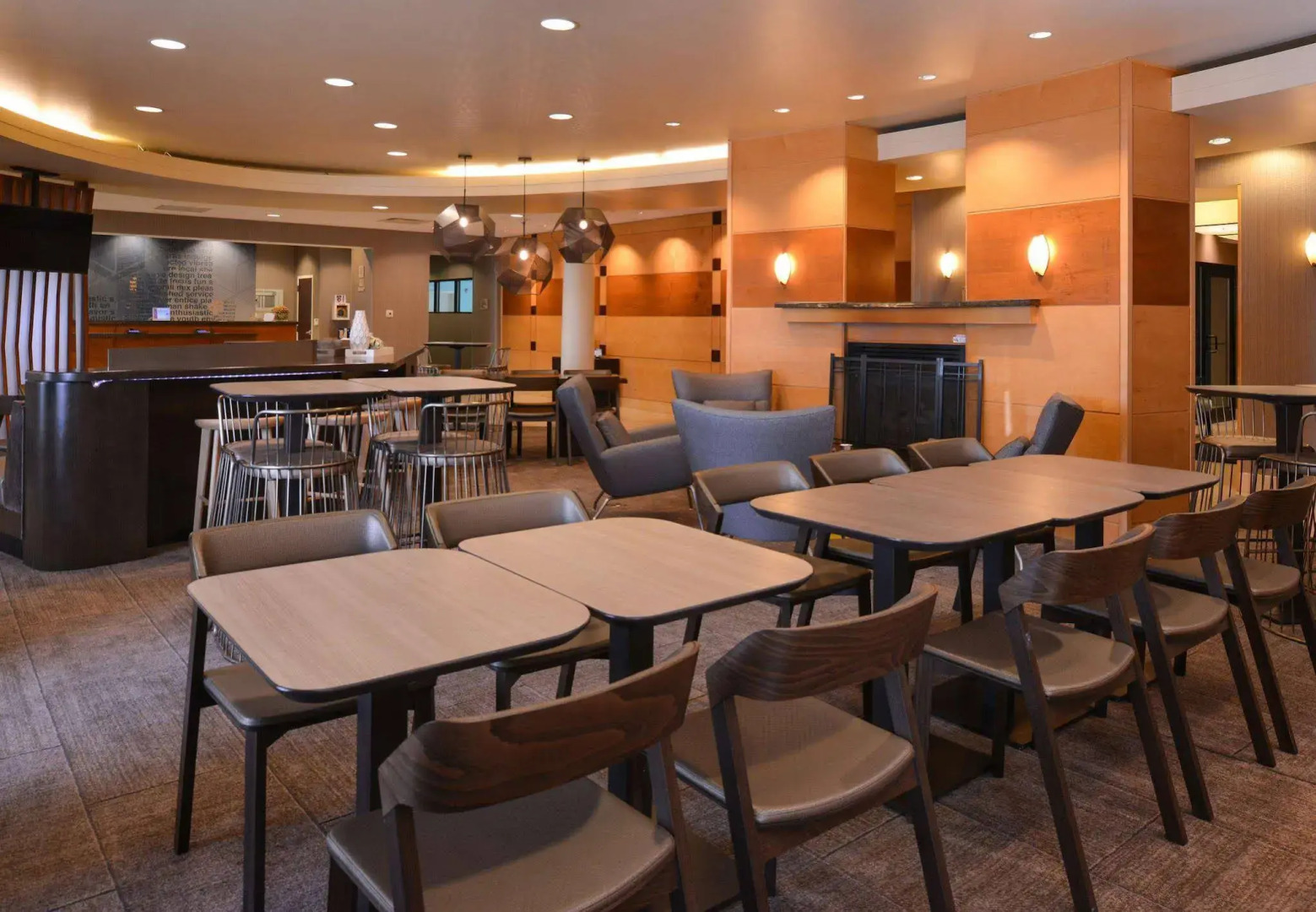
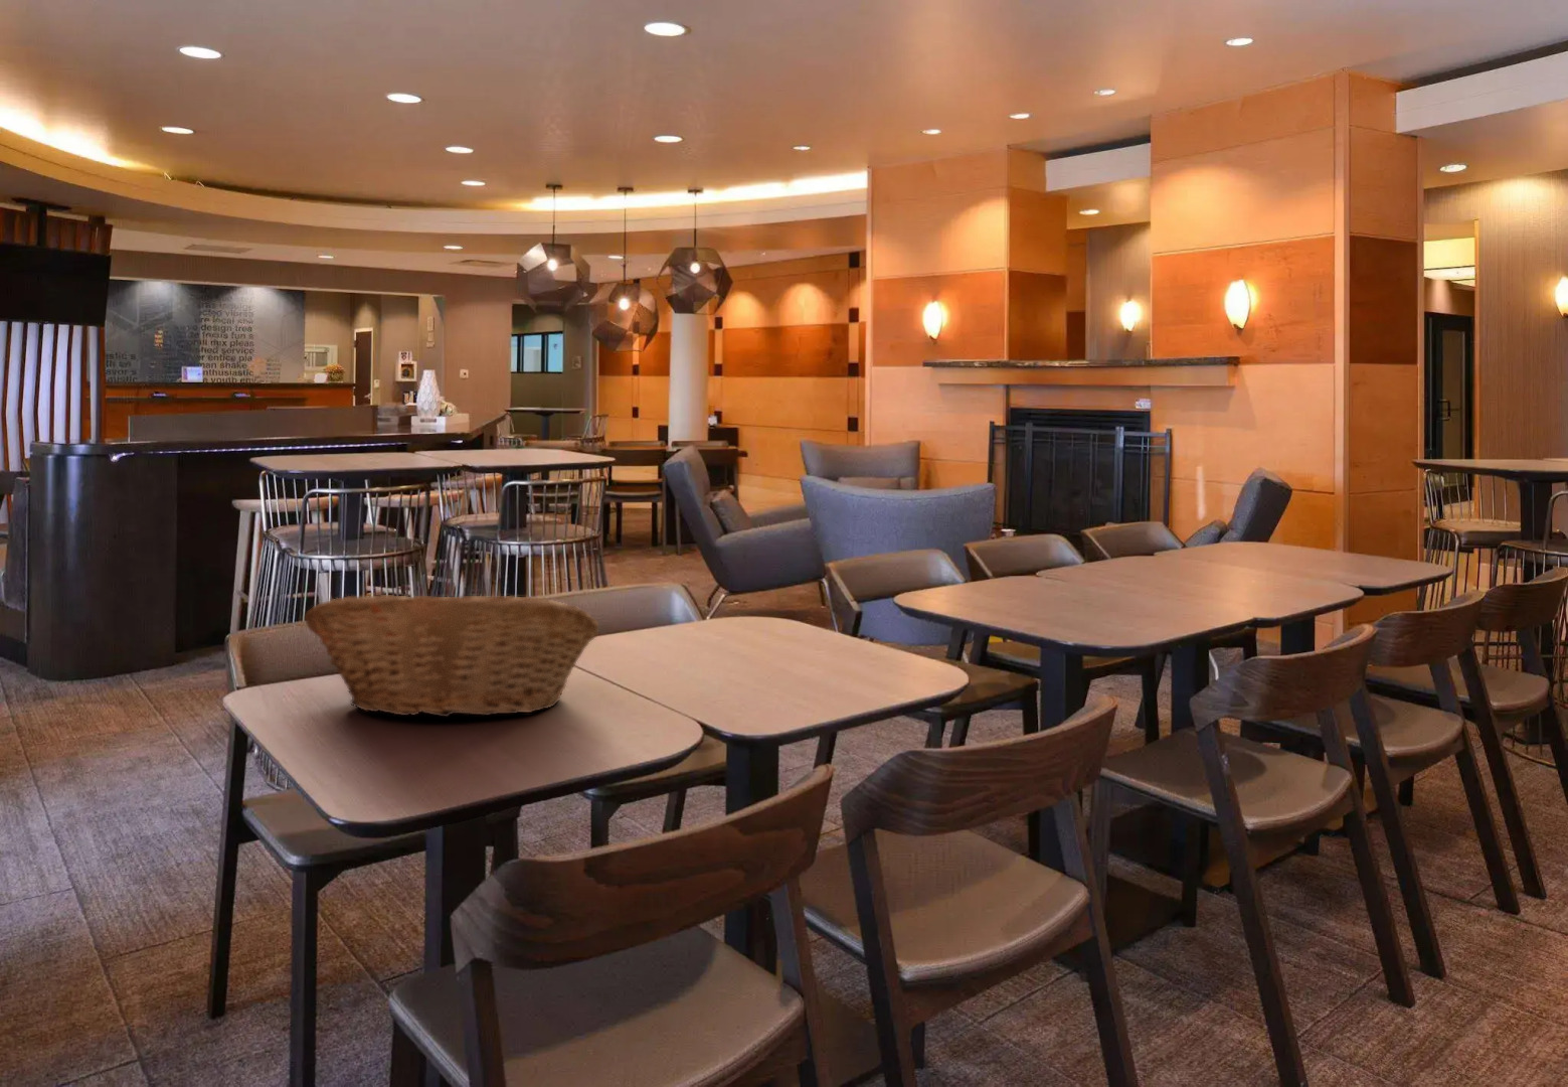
+ fruit basket [304,594,599,718]
